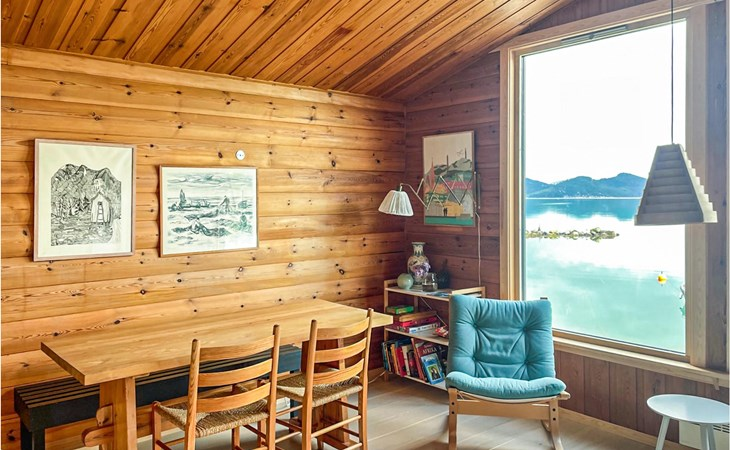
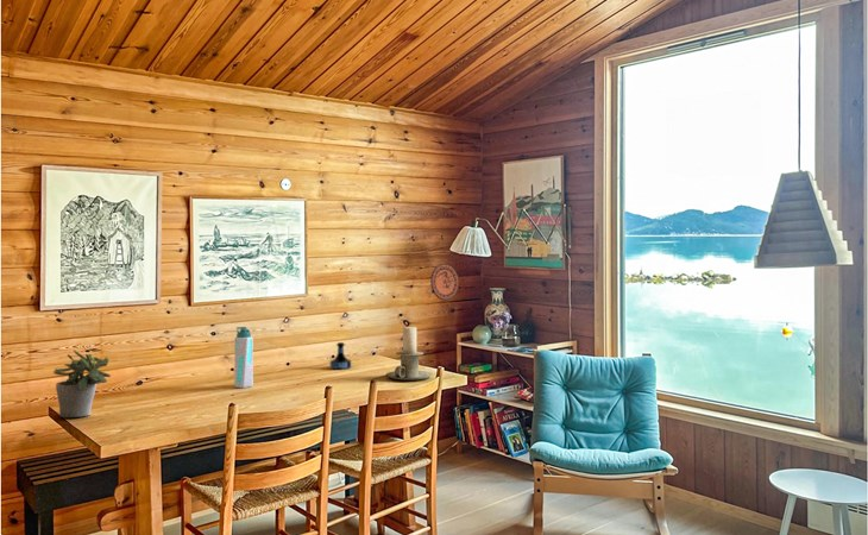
+ water bottle [233,326,254,389]
+ potted plant [52,348,112,418]
+ tequila bottle [329,341,352,371]
+ decorative plate [429,263,460,302]
+ candle holder [385,326,434,382]
